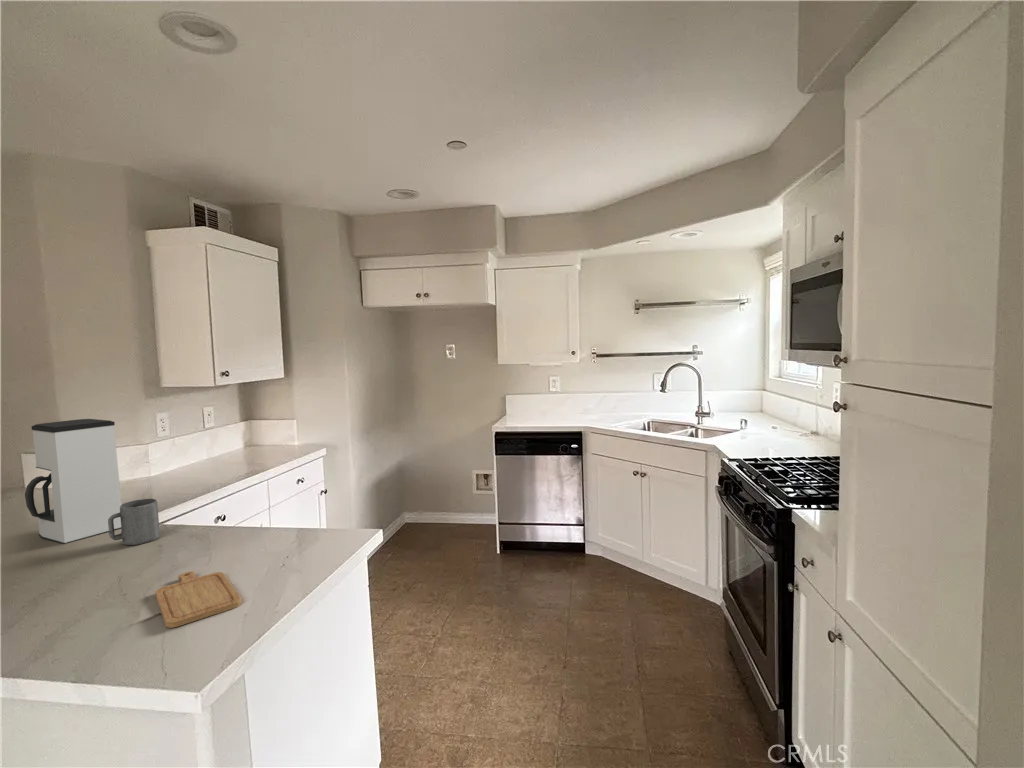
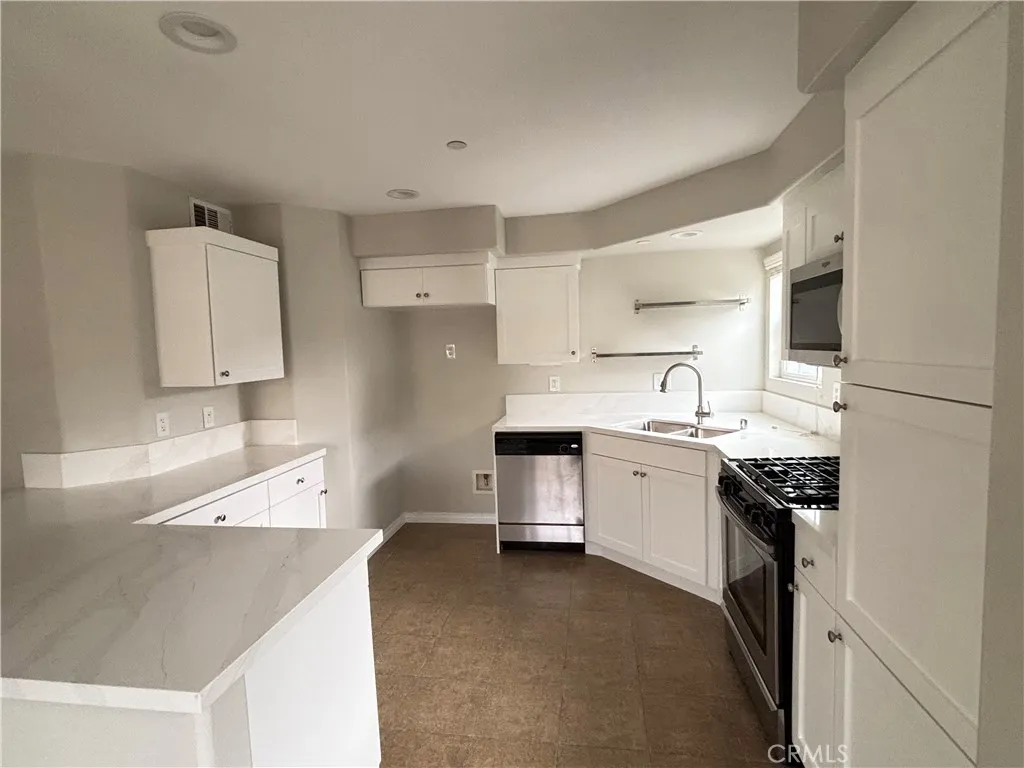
- chopping board [155,570,242,629]
- mug [108,498,161,546]
- coffee maker [24,418,123,545]
